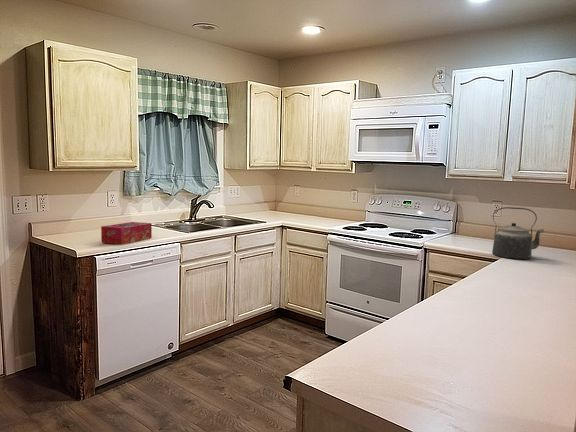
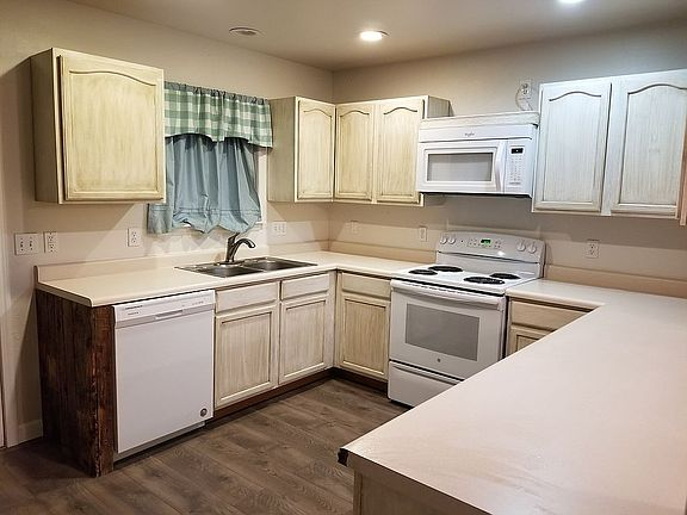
- kettle [491,206,545,260]
- tissue box [100,221,153,246]
